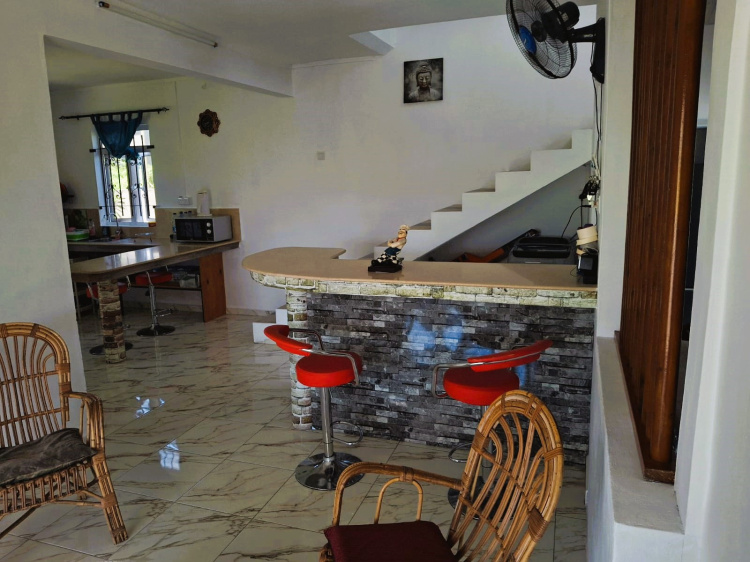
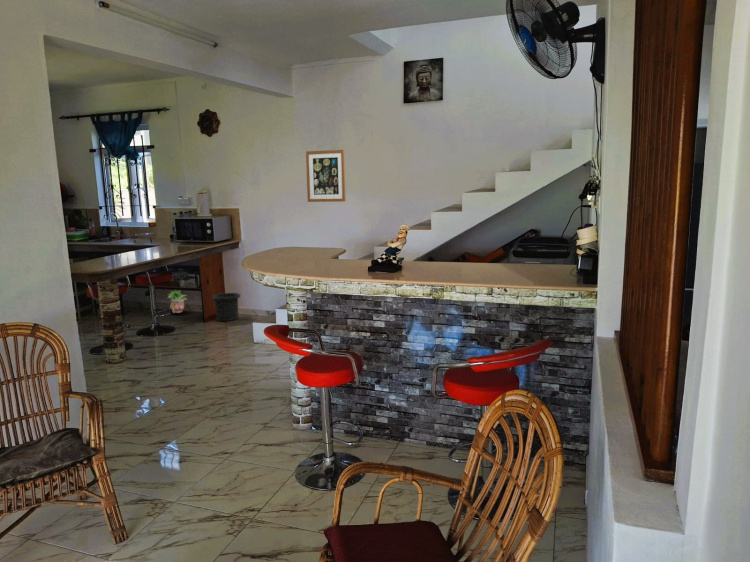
+ potted plant [166,289,188,314]
+ wall art [305,149,347,203]
+ trash can [211,292,241,322]
